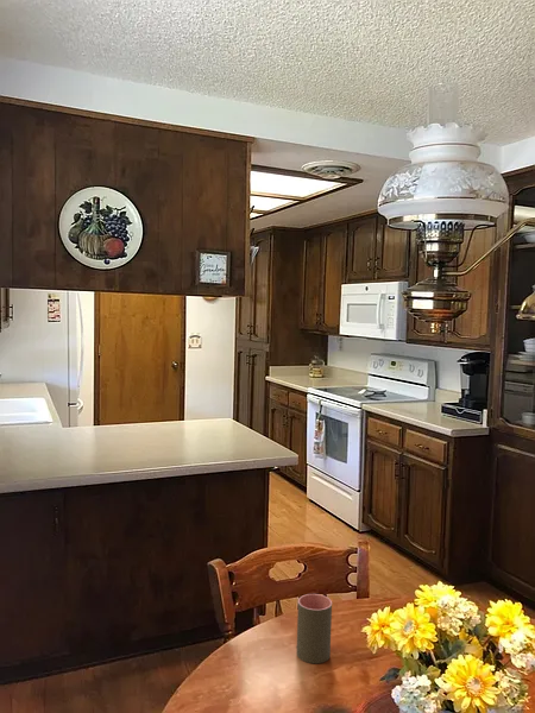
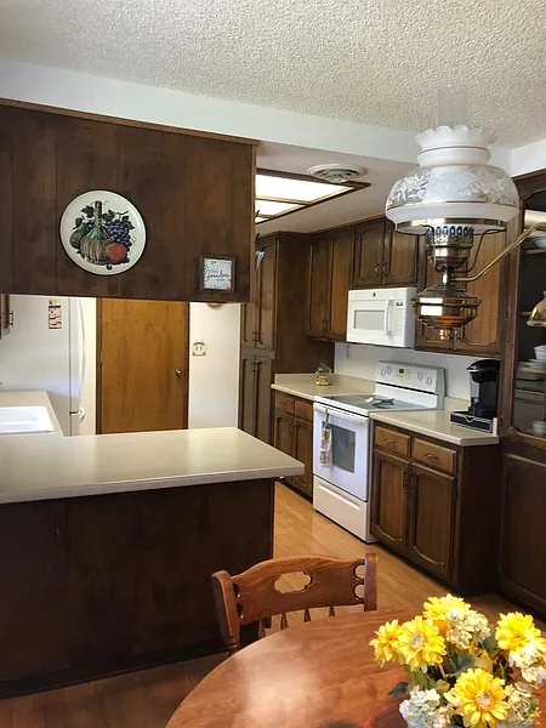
- cup [295,593,333,664]
